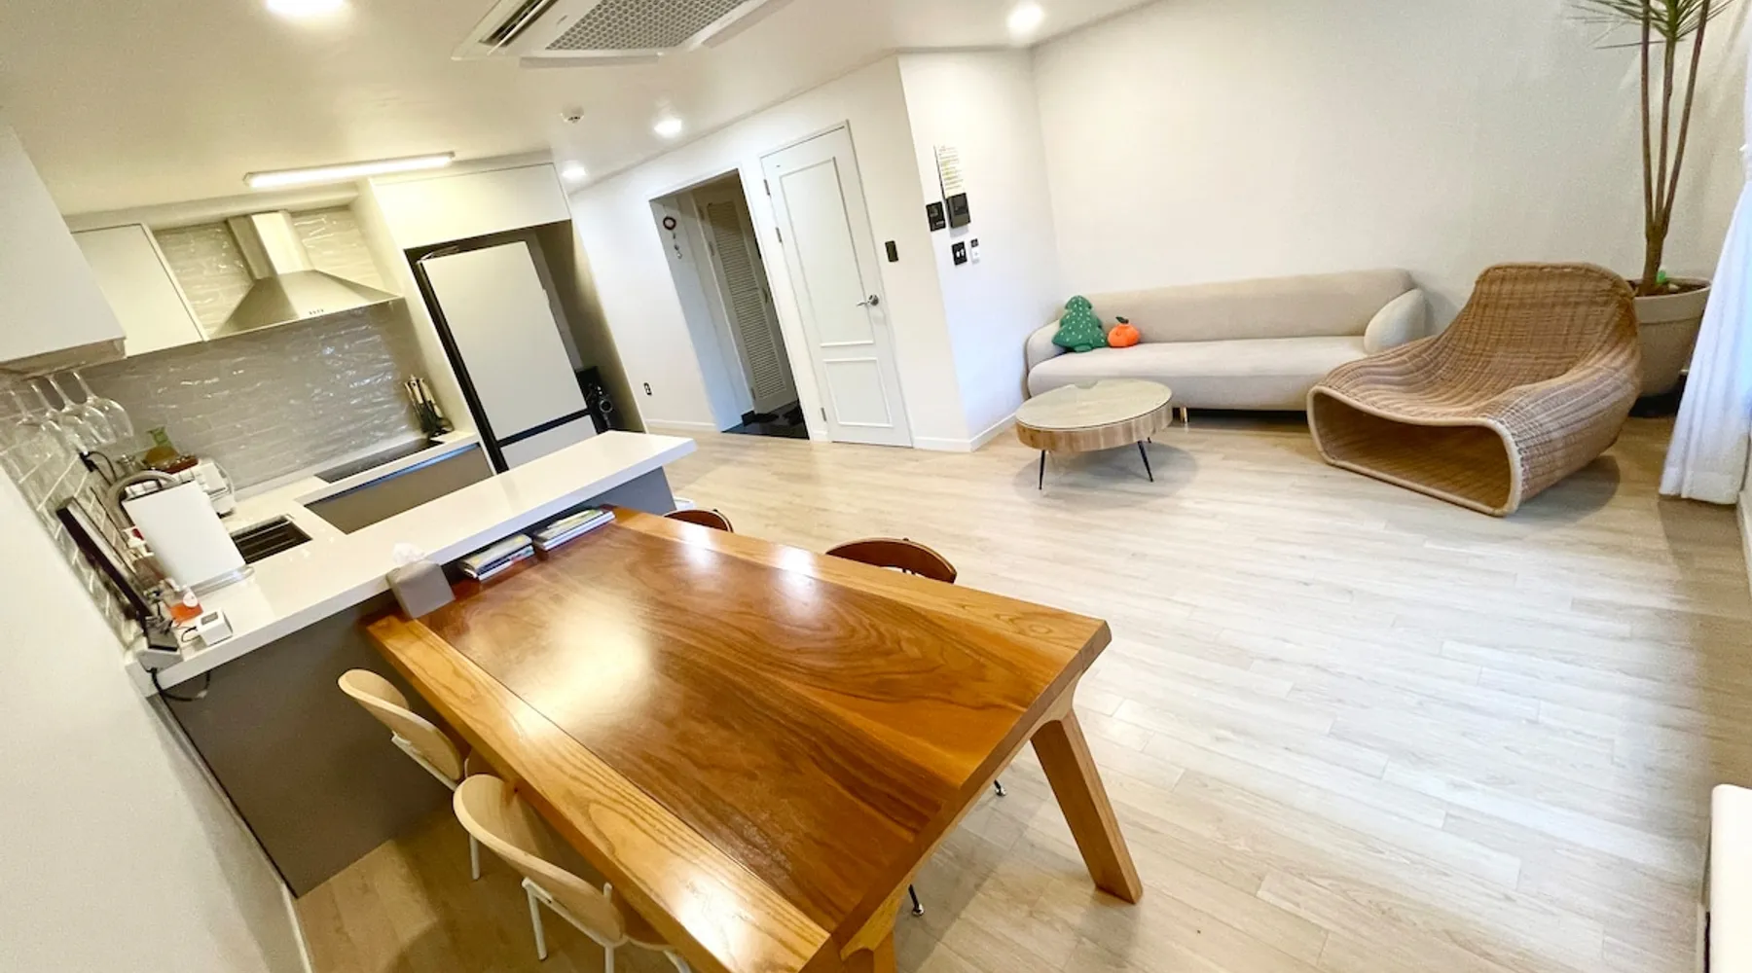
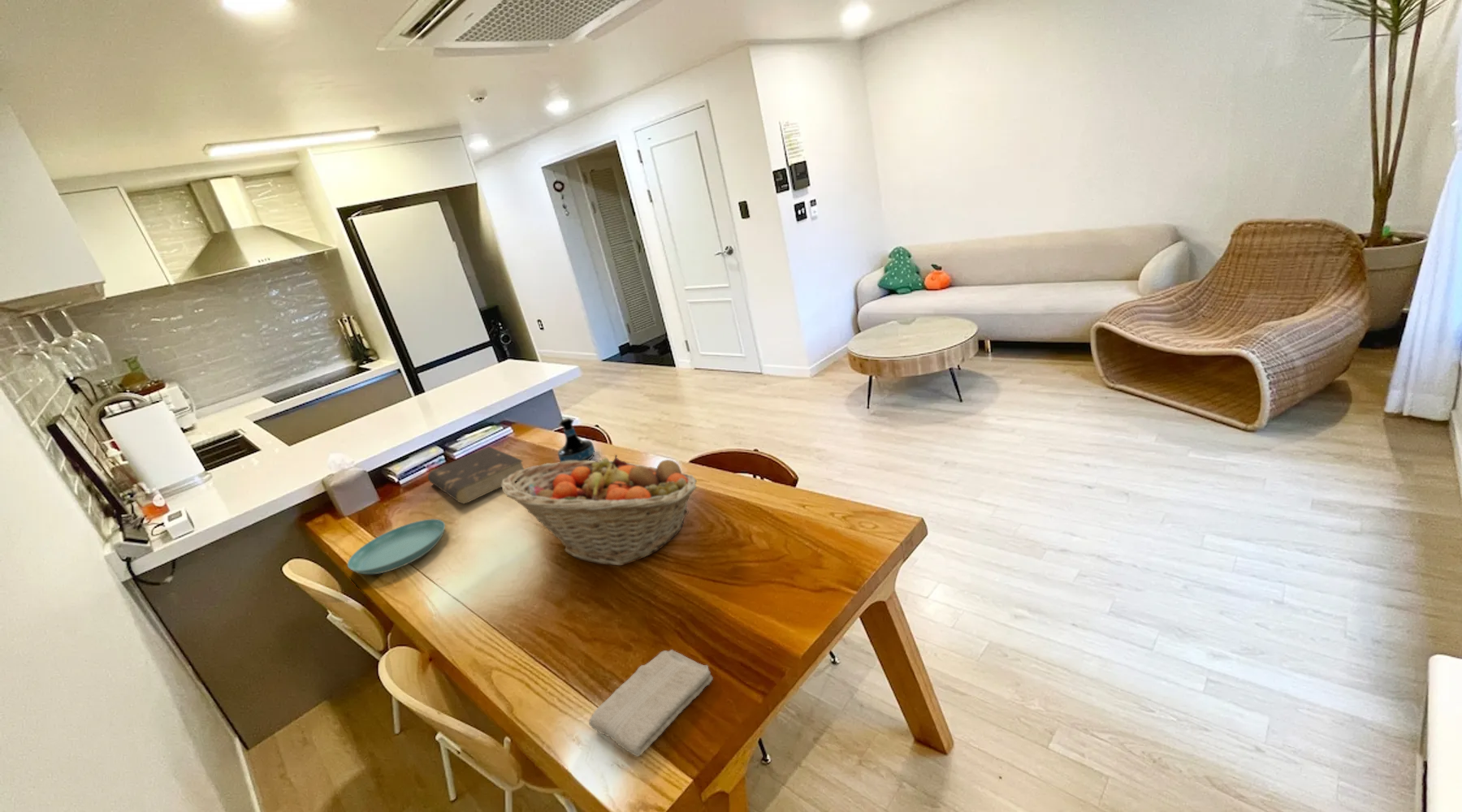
+ saucer [347,518,446,575]
+ washcloth [588,649,714,758]
+ fruit basket [501,454,698,566]
+ tequila bottle [557,417,595,462]
+ book [427,446,525,504]
